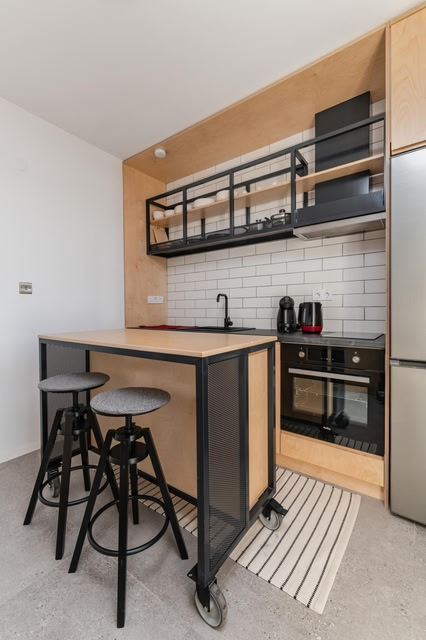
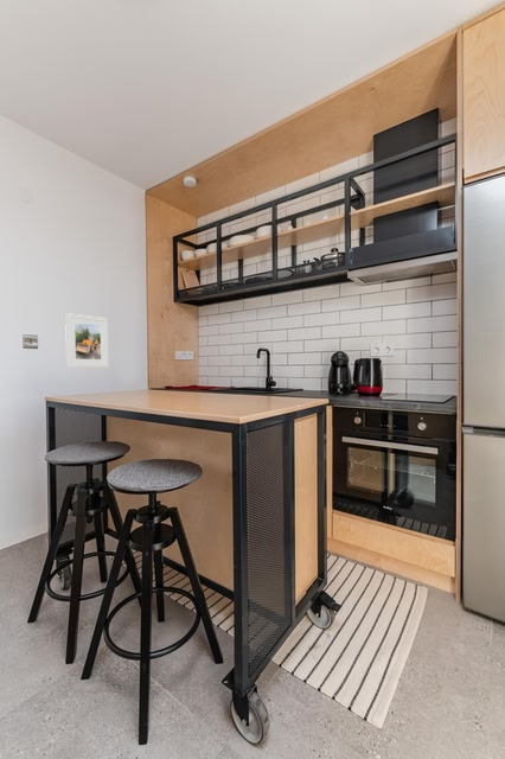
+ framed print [64,312,109,368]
